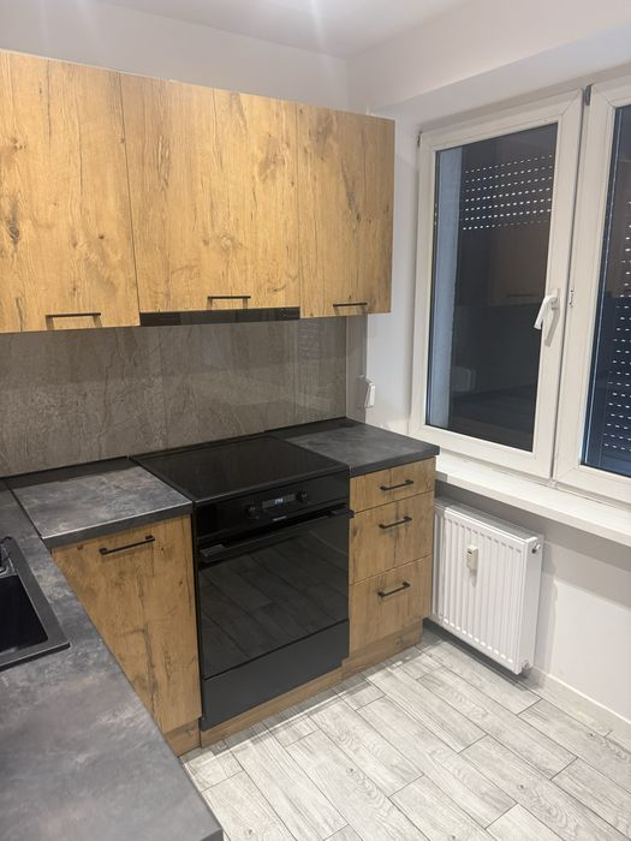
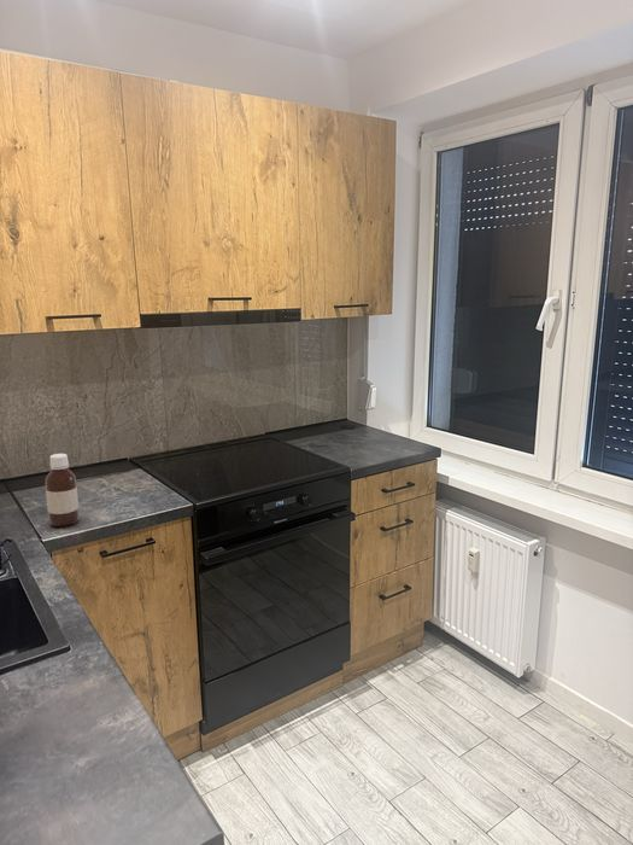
+ bottle [45,453,80,528]
